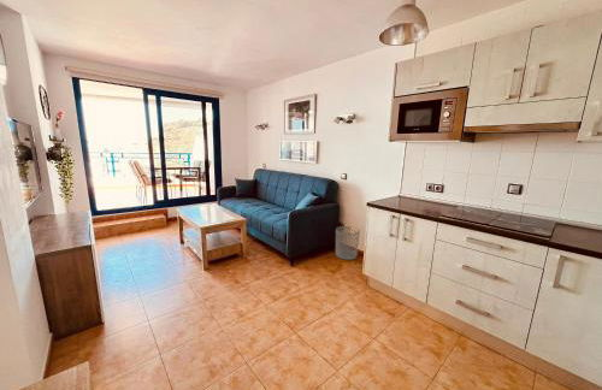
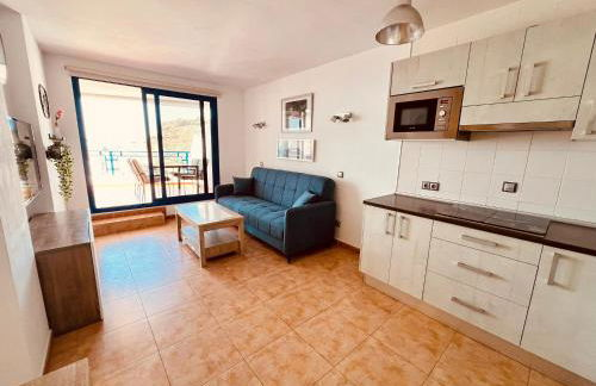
- waste bin [335,225,361,261]
